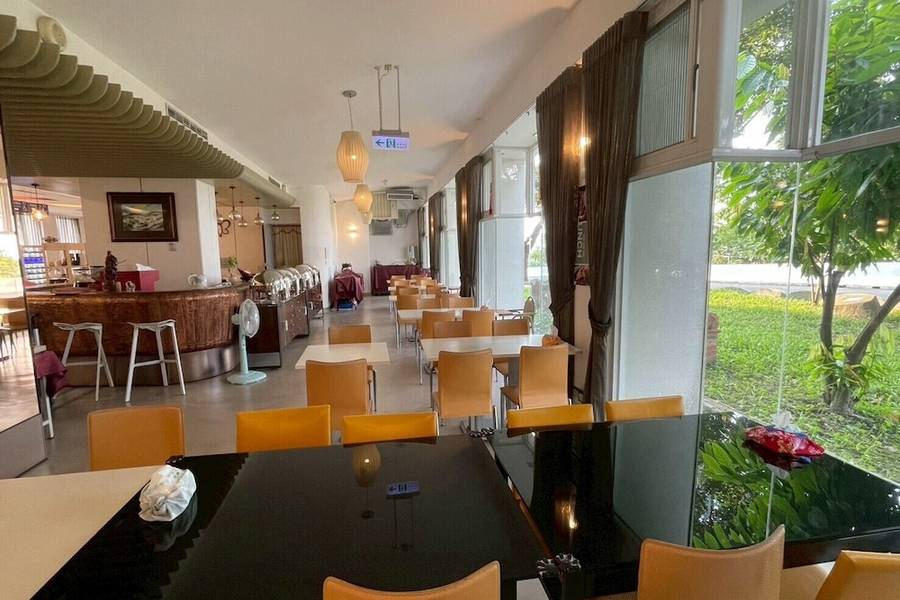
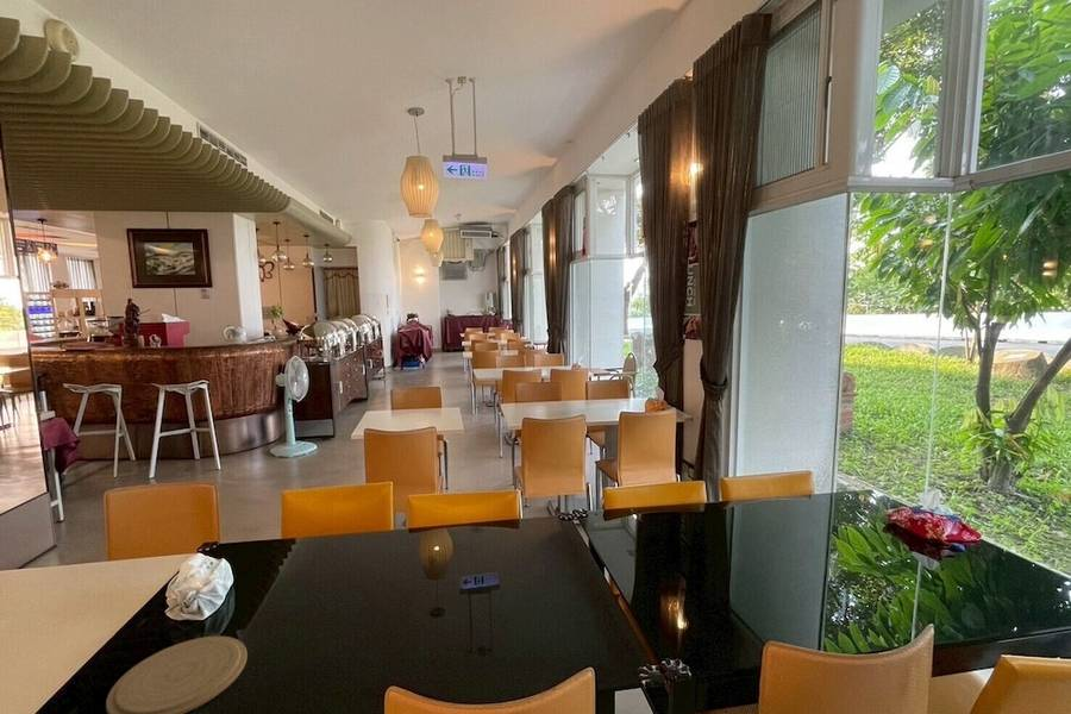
+ plate [105,635,249,714]
